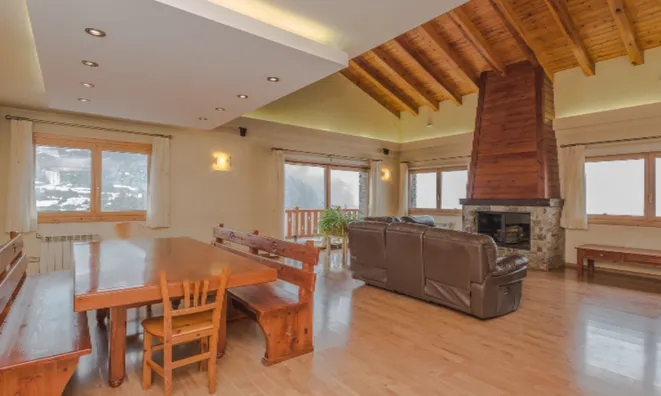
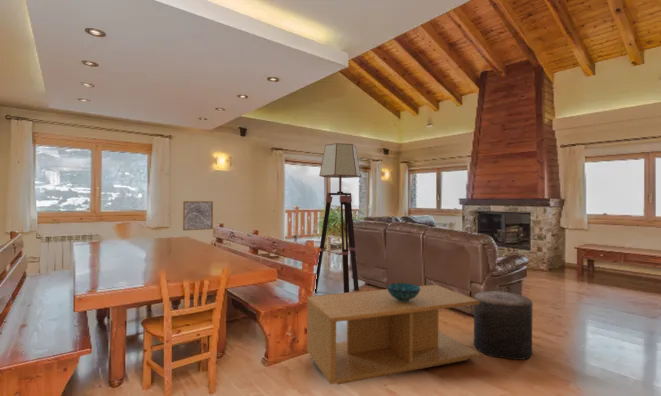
+ decorative bowl [386,282,420,302]
+ wall art [182,200,214,232]
+ floor lamp [314,142,362,294]
+ coffee table [306,283,480,386]
+ stool [473,290,533,361]
